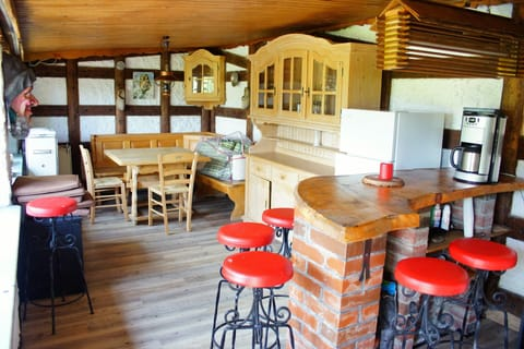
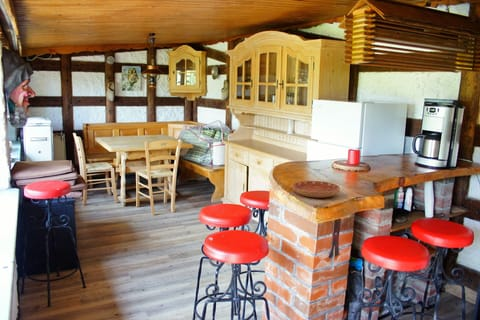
+ saucer [291,180,341,199]
